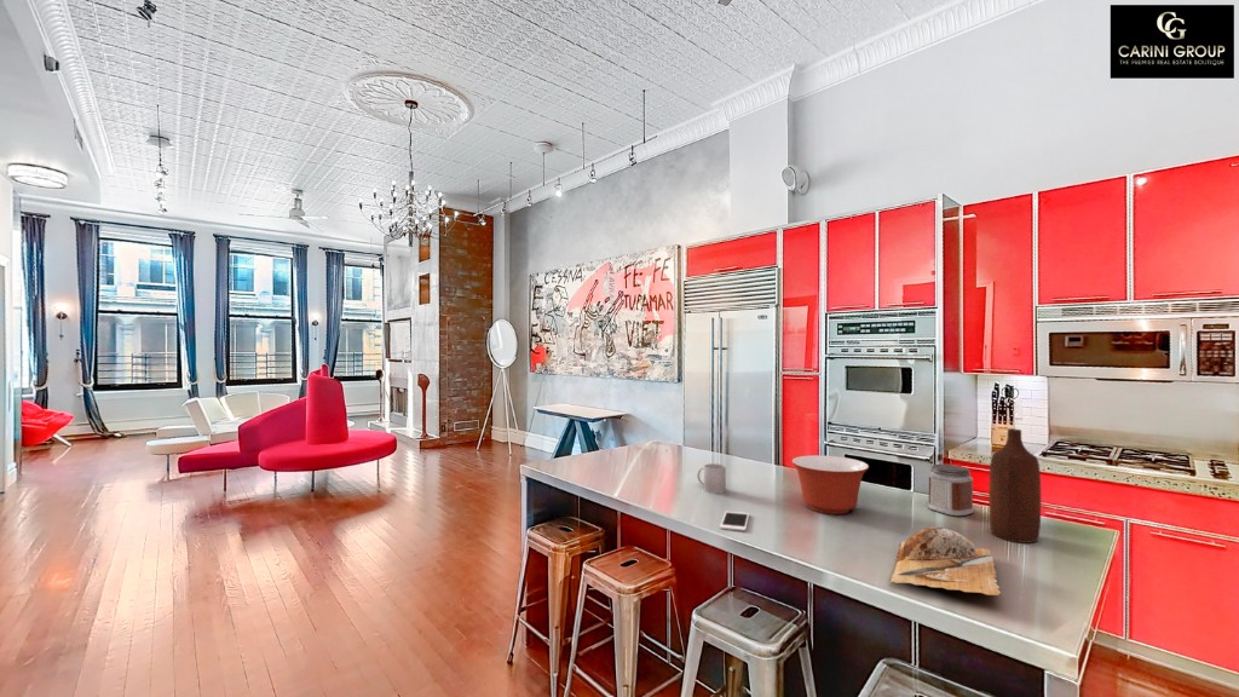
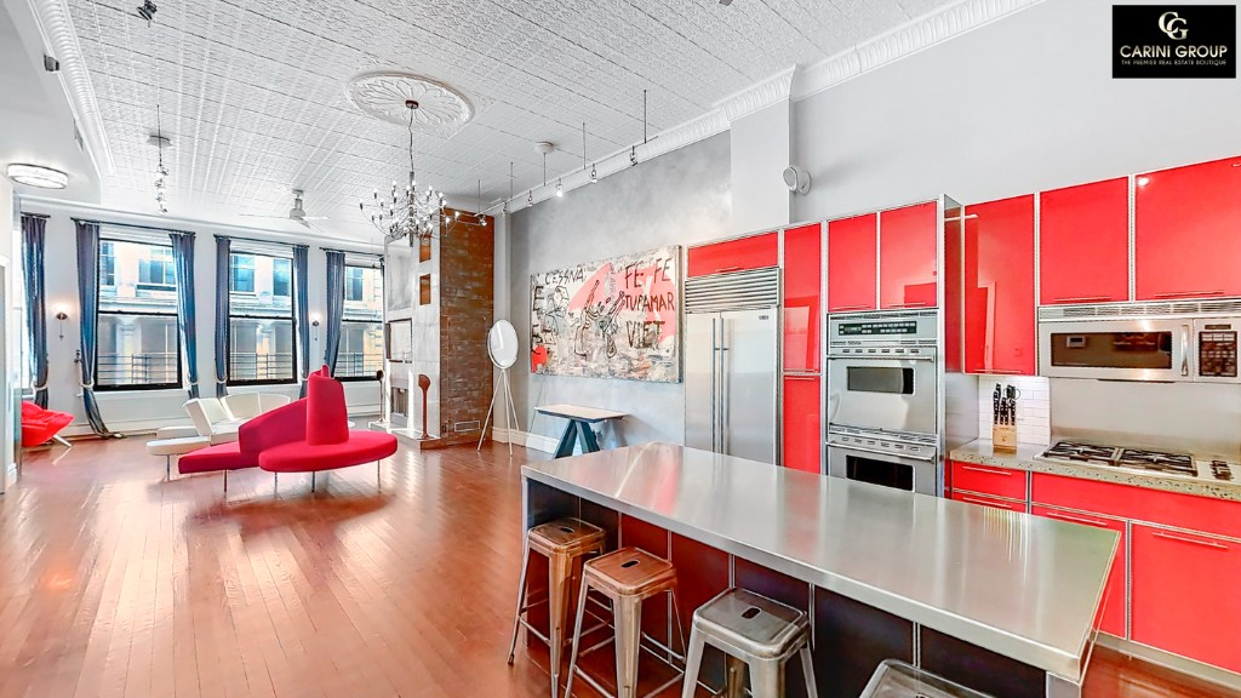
- cell phone [719,511,750,532]
- jar [927,463,975,517]
- mug [696,462,727,495]
- mixing bowl [790,454,870,515]
- chopping board [888,526,1002,597]
- bottle [987,427,1042,545]
